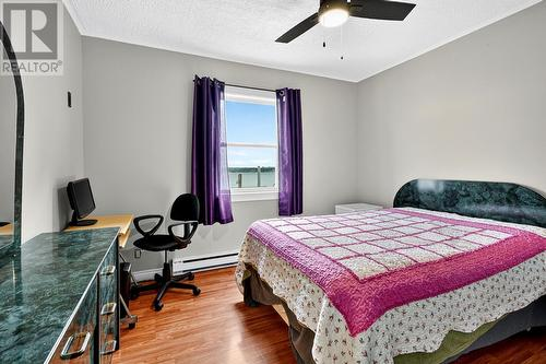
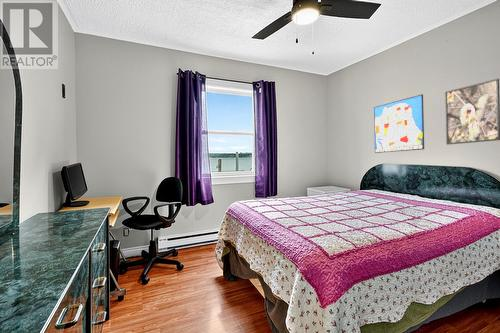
+ wall art [373,93,425,154]
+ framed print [444,78,500,145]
